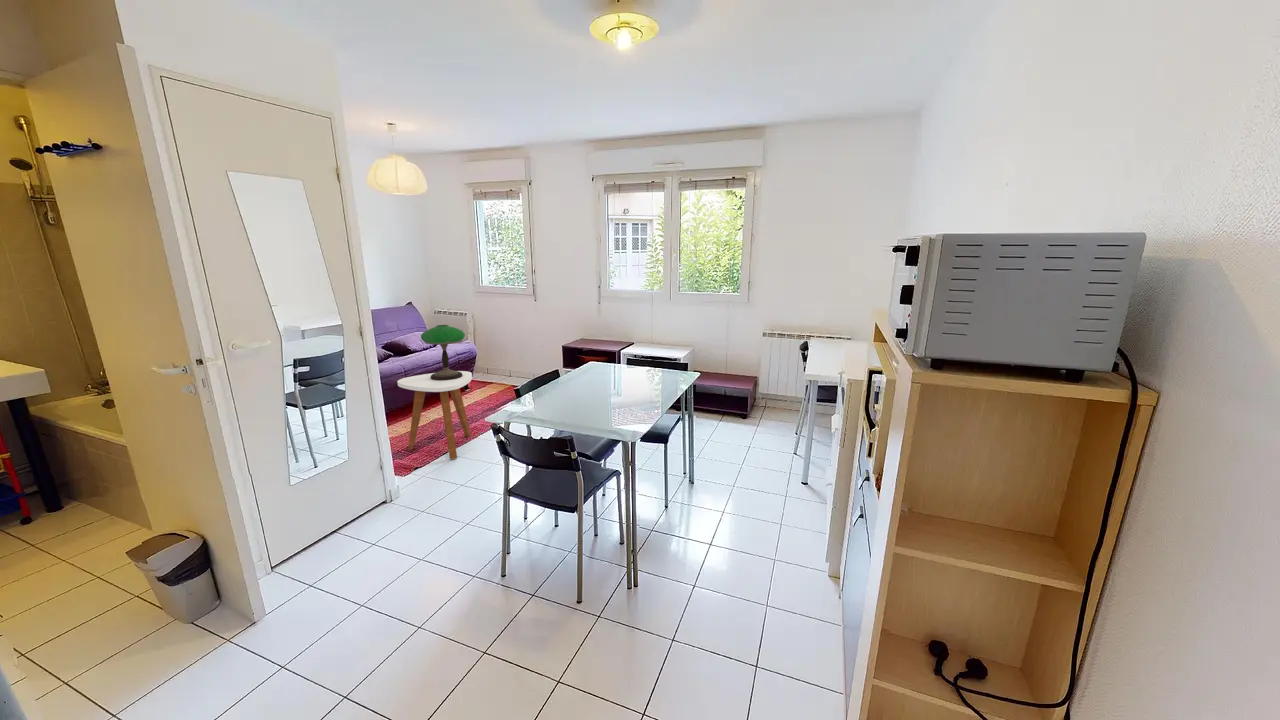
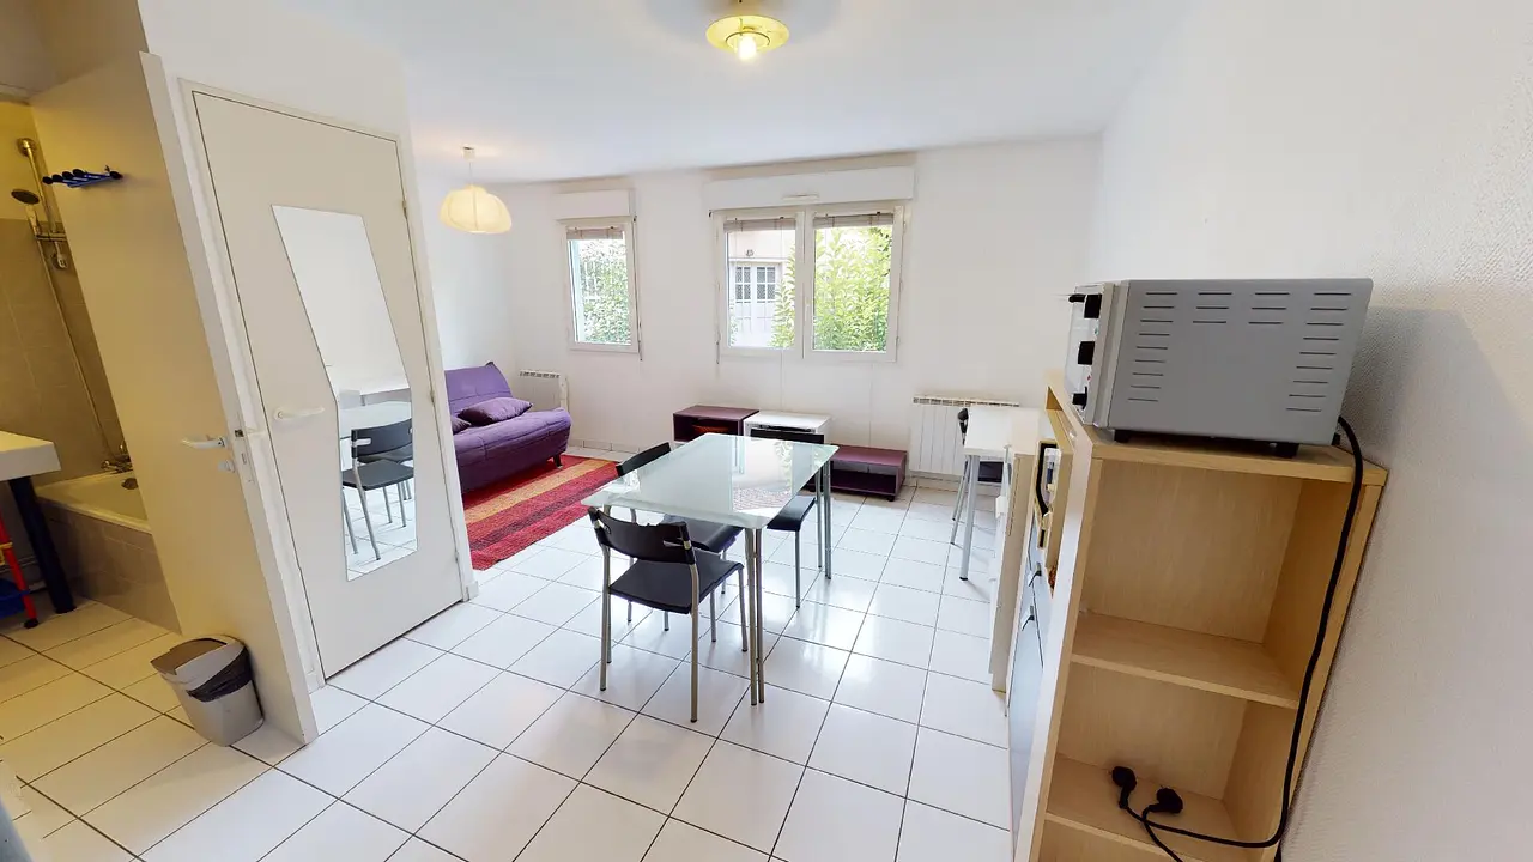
- table lamp [420,324,466,381]
- side table [397,370,473,460]
